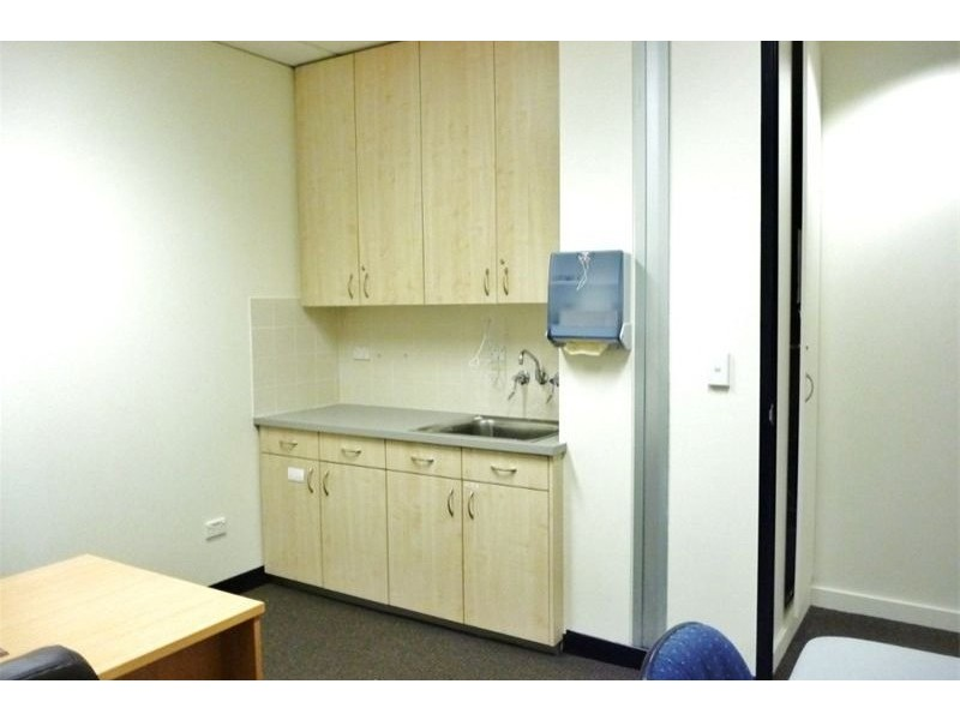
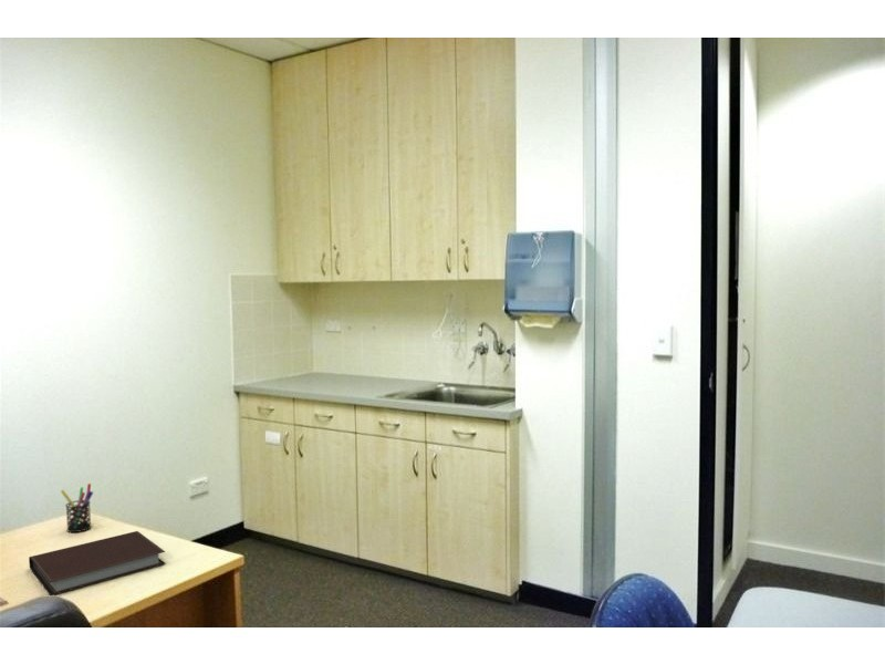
+ pen holder [60,483,94,533]
+ notebook [28,530,166,596]
